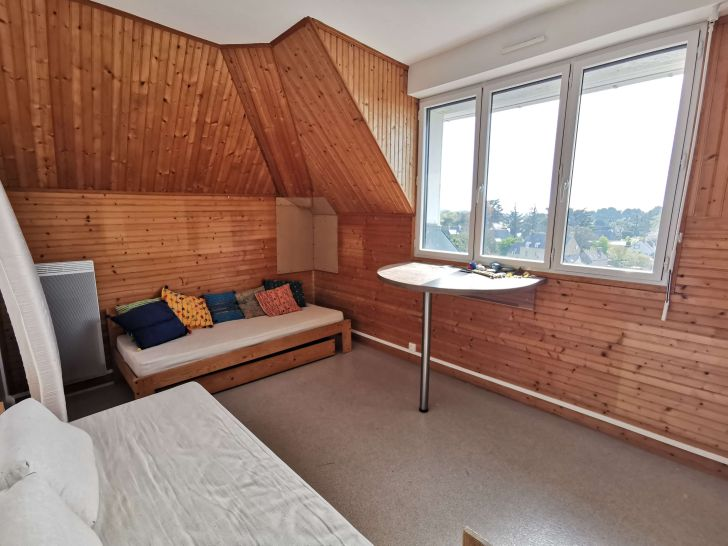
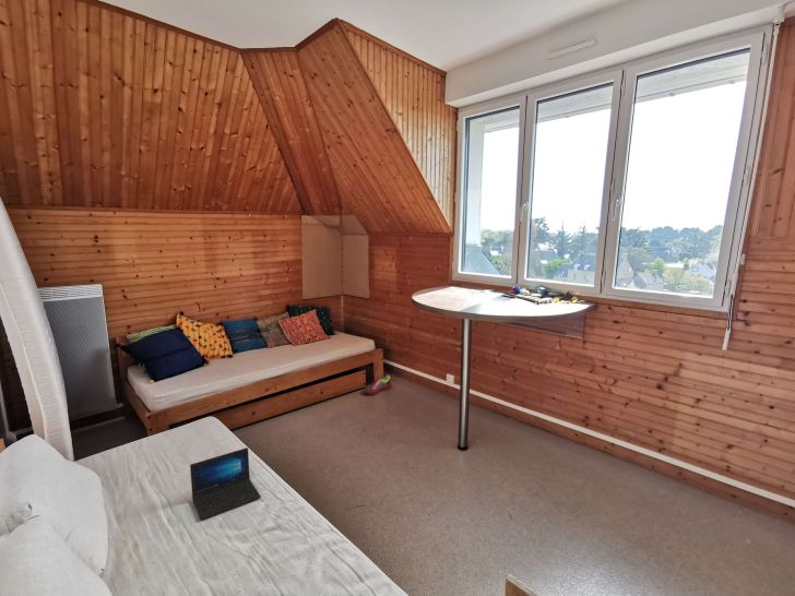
+ laptop [189,446,261,521]
+ shoe [363,374,393,395]
